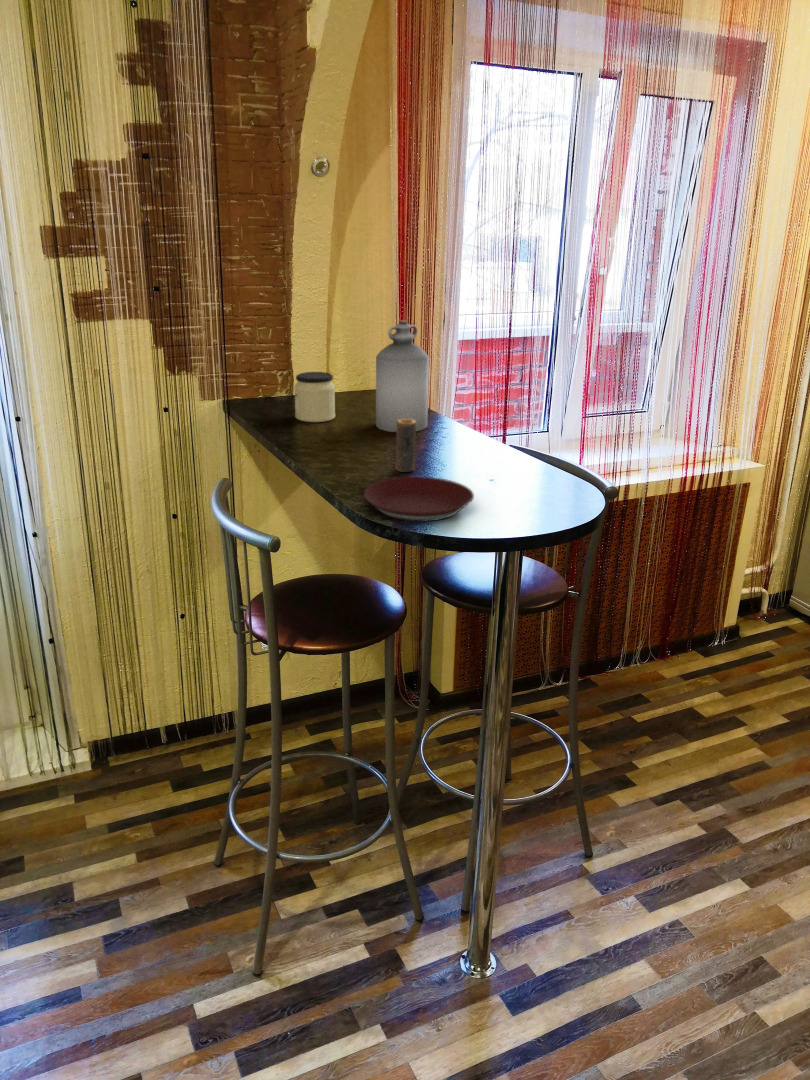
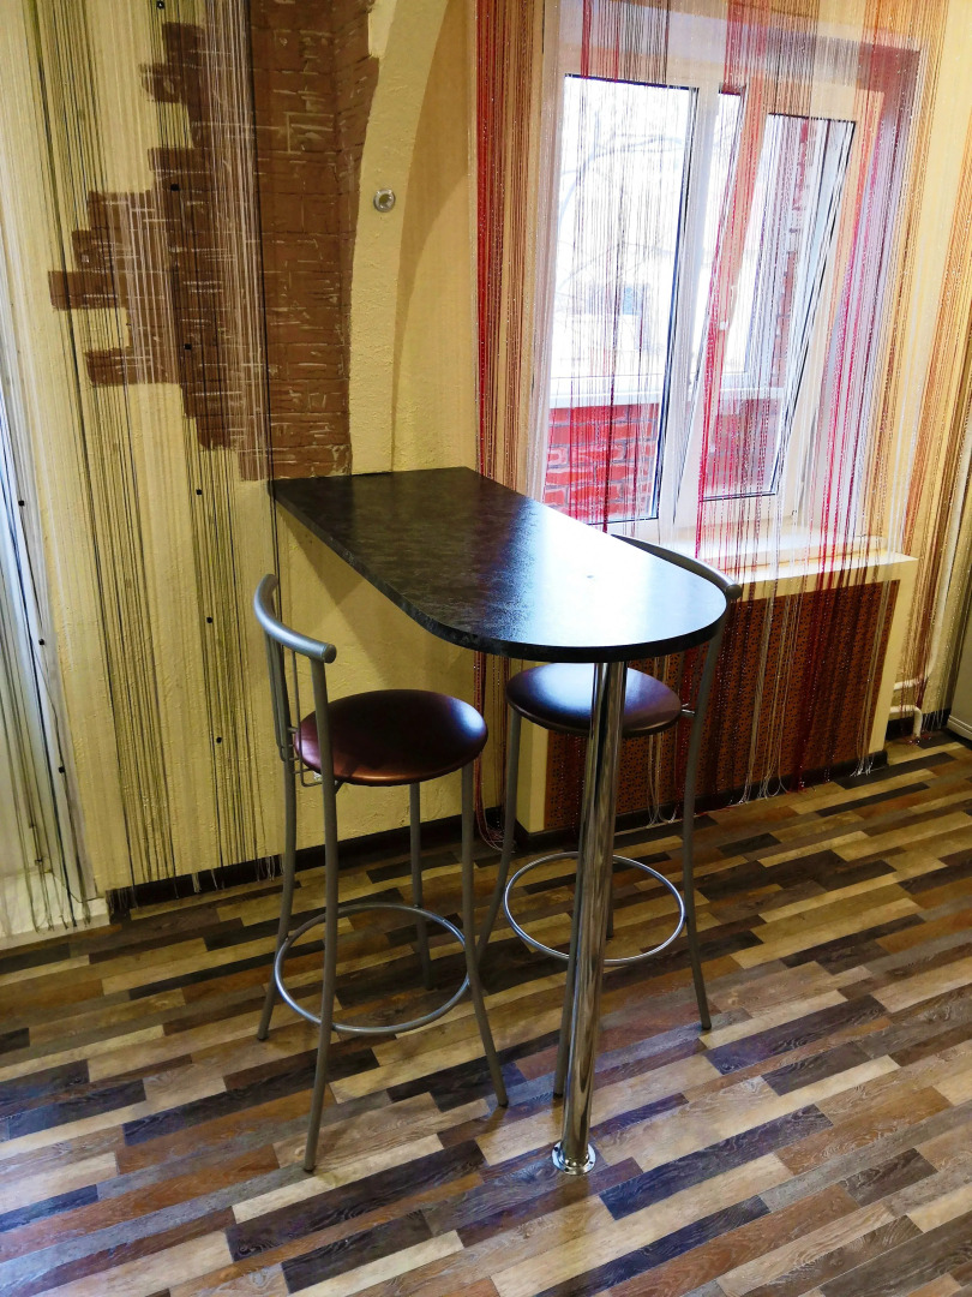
- jar [293,371,336,423]
- bottle [375,319,430,433]
- candle [394,418,417,473]
- plate [363,475,475,523]
